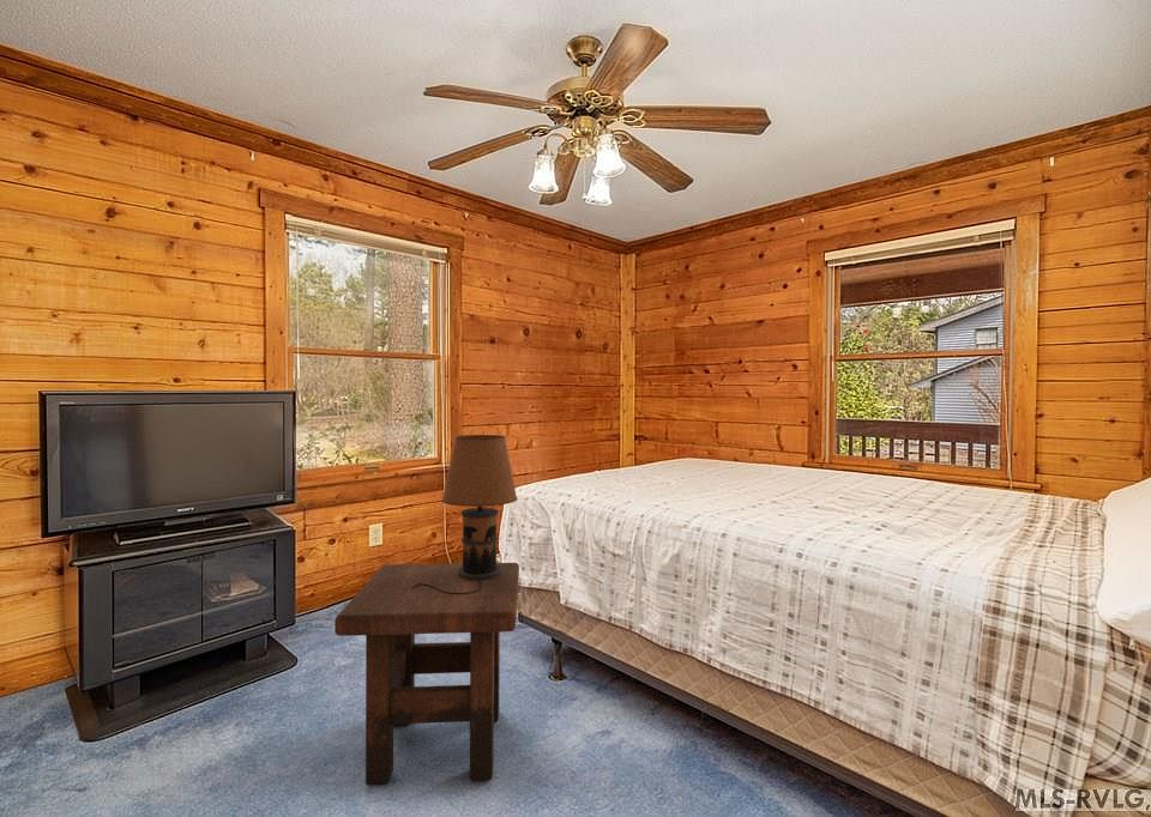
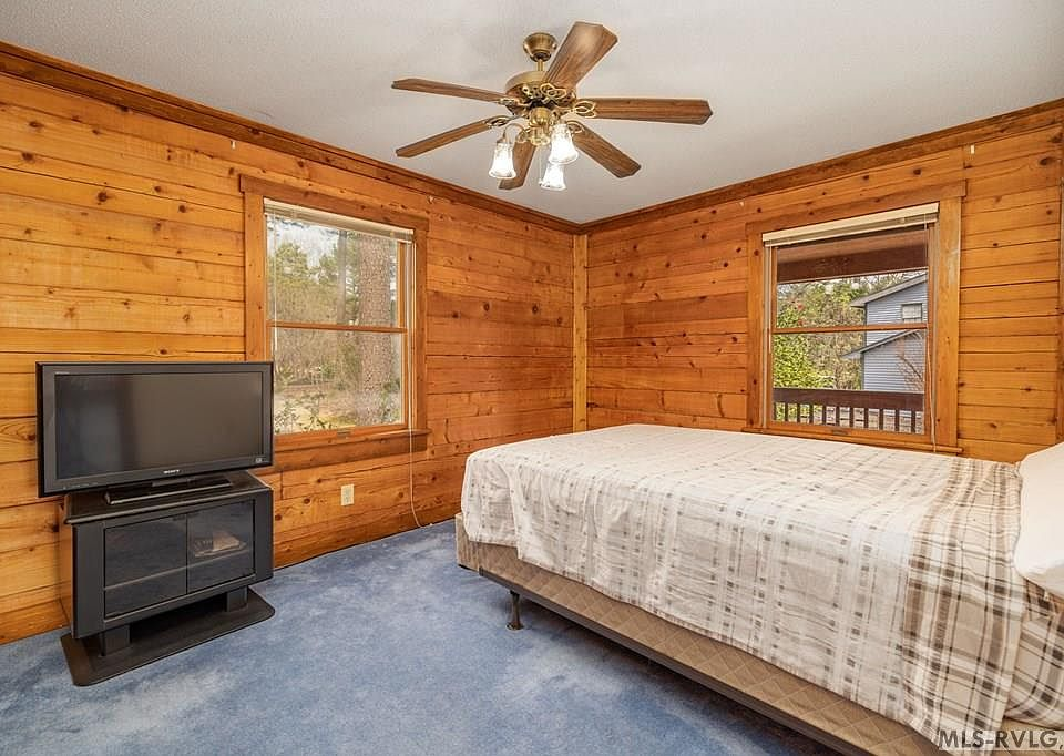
- table lamp [412,434,519,594]
- side table [333,562,520,787]
